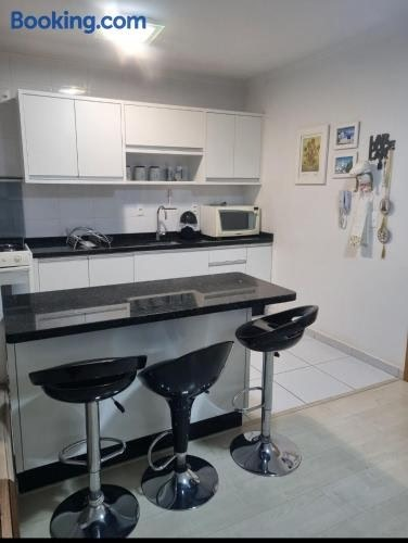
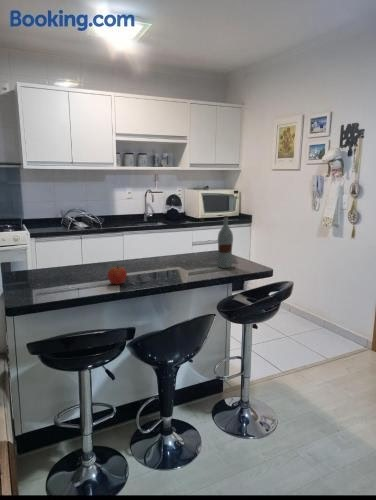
+ bottle [216,215,234,269]
+ fruit [106,263,128,285]
